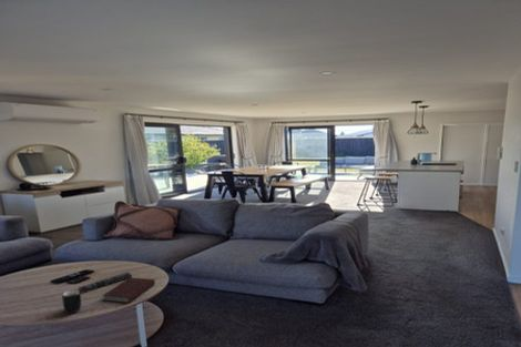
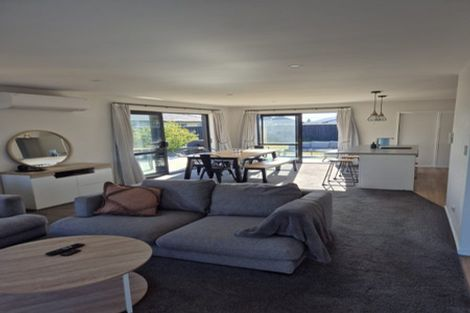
- notebook [101,277,156,304]
- mug [61,288,82,315]
- remote control [76,271,133,295]
